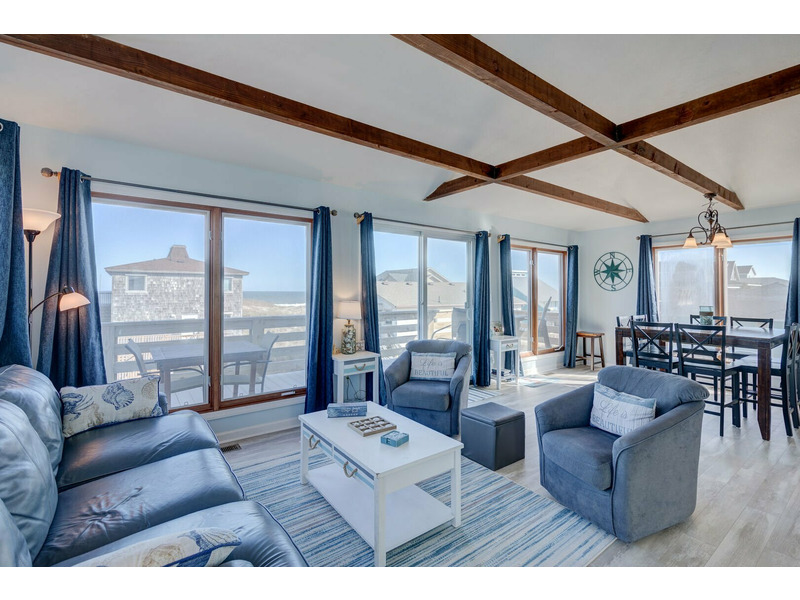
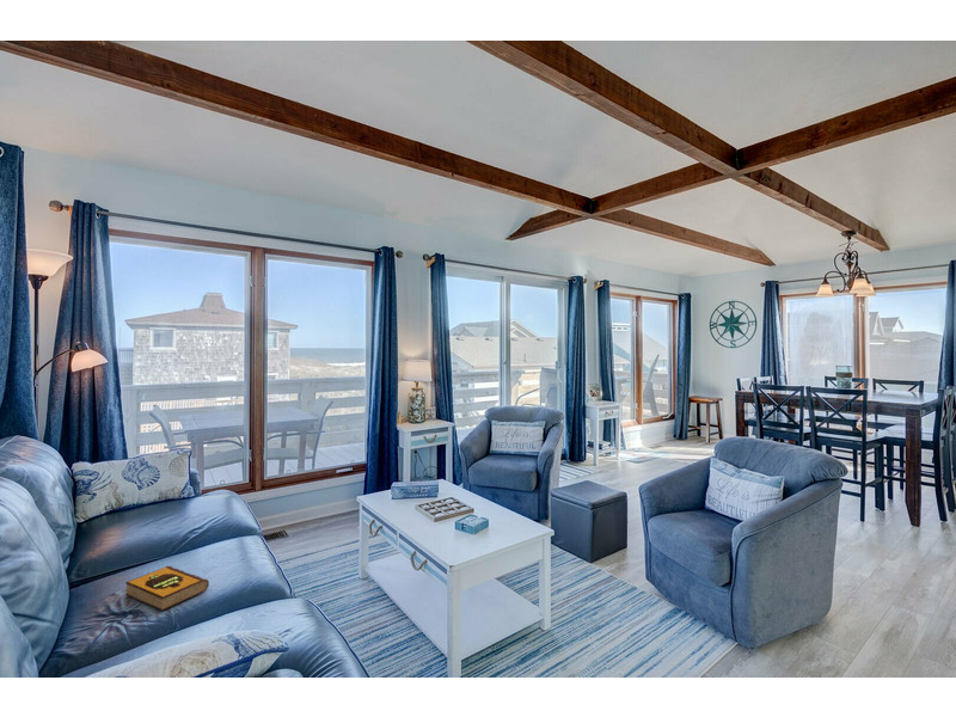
+ hardback book [124,565,210,612]
